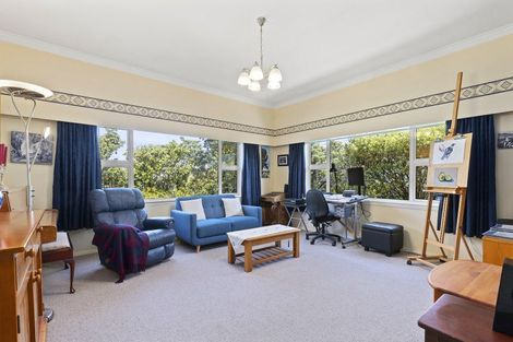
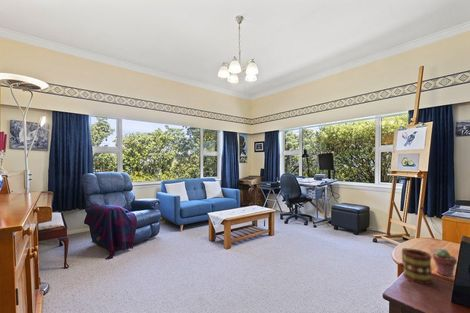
+ mug [401,247,433,285]
+ potted succulent [432,248,458,278]
